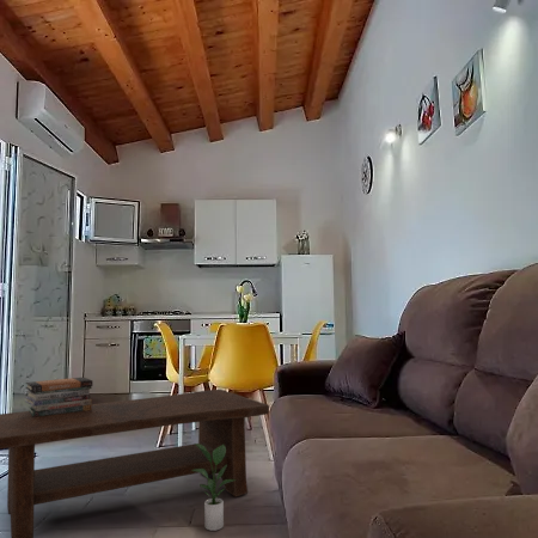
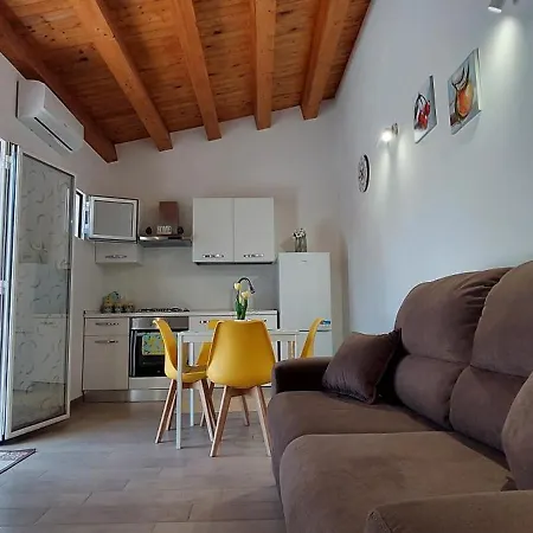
- potted plant [192,442,237,532]
- book stack [24,377,93,417]
- coffee table [0,389,270,538]
